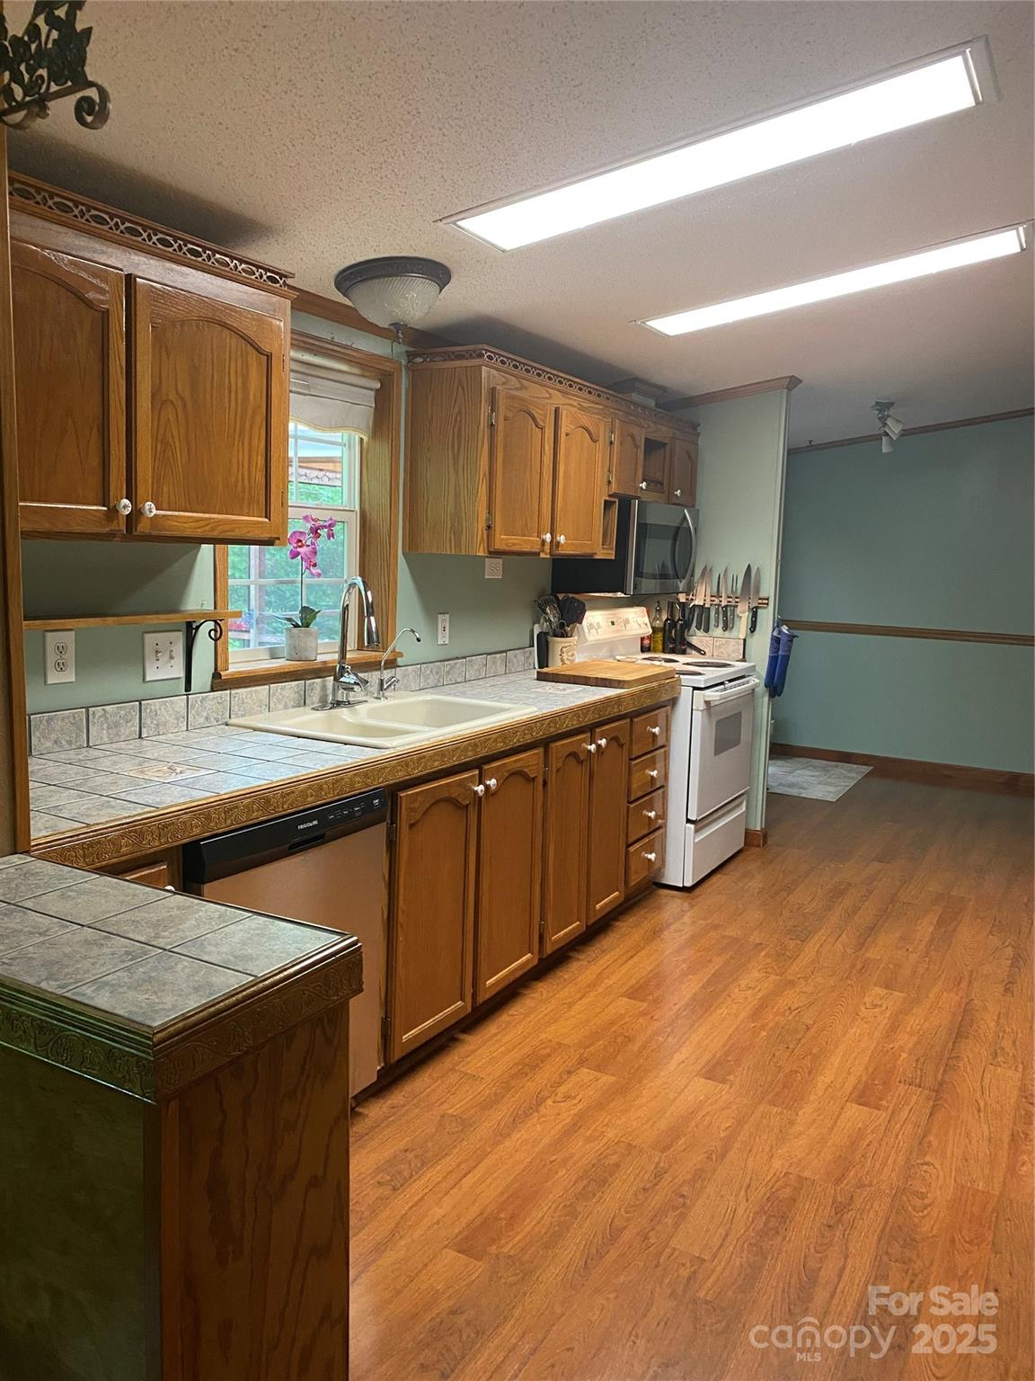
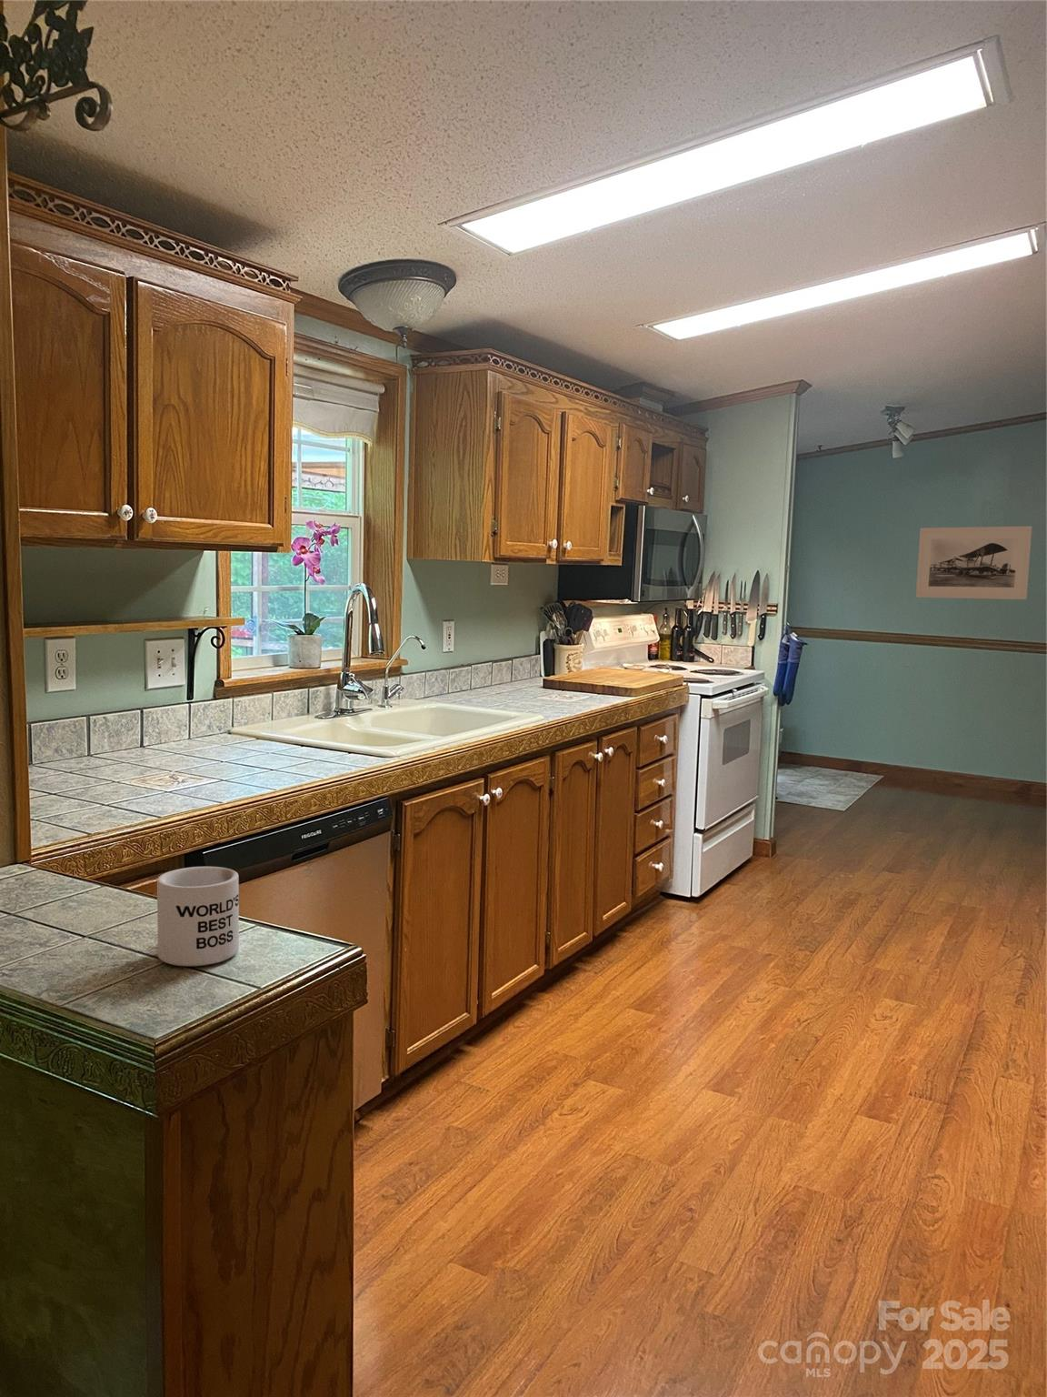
+ mug [156,866,240,967]
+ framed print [915,526,1033,601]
